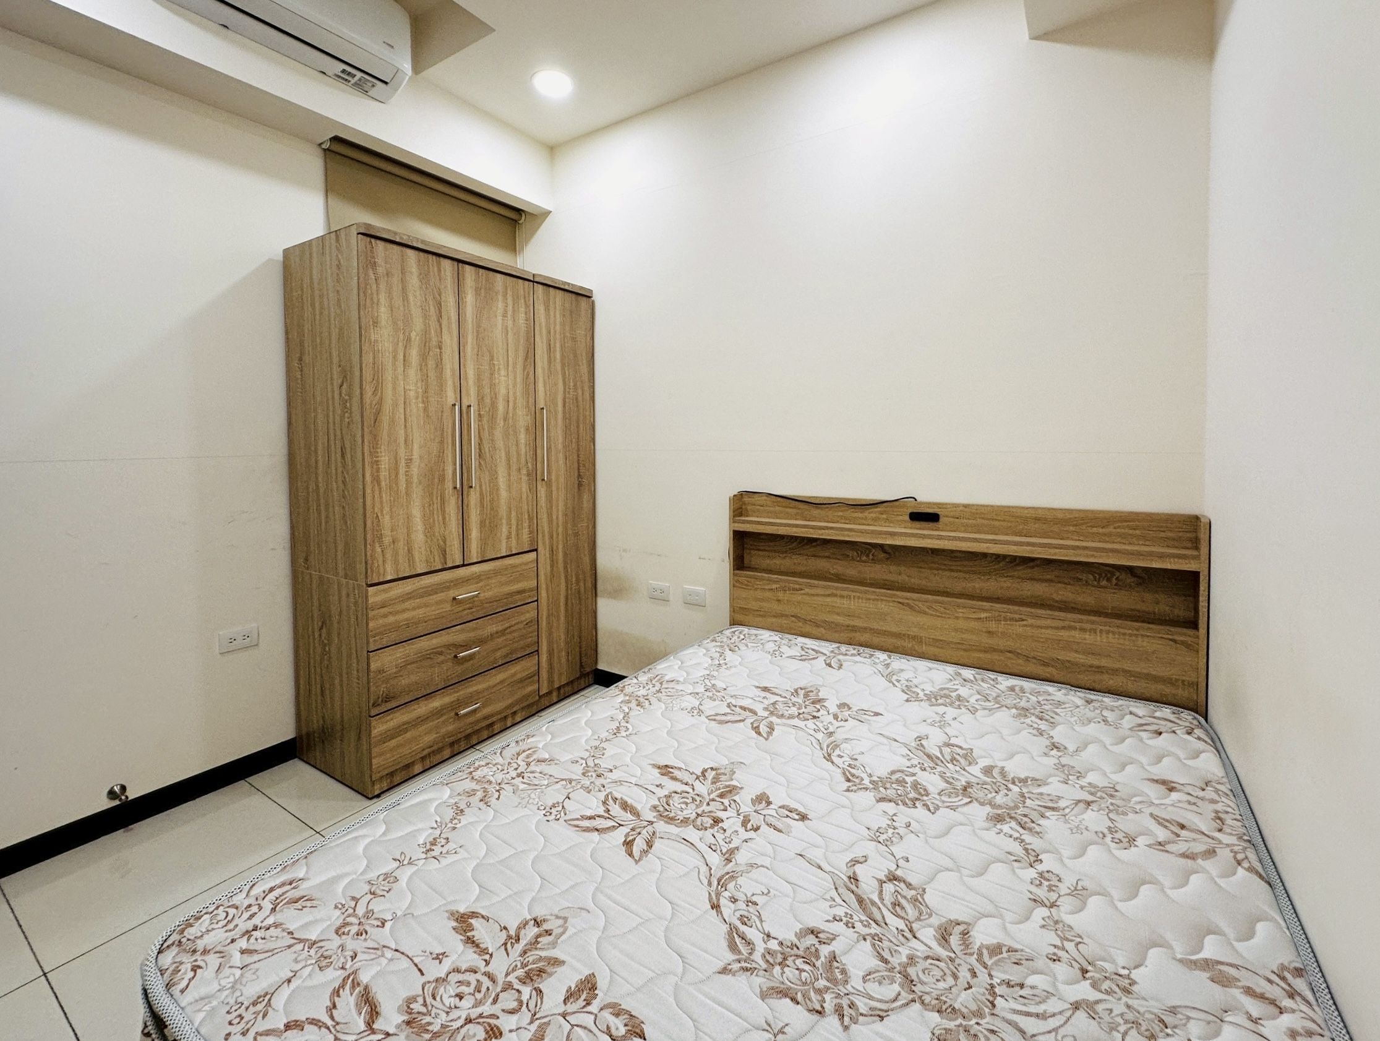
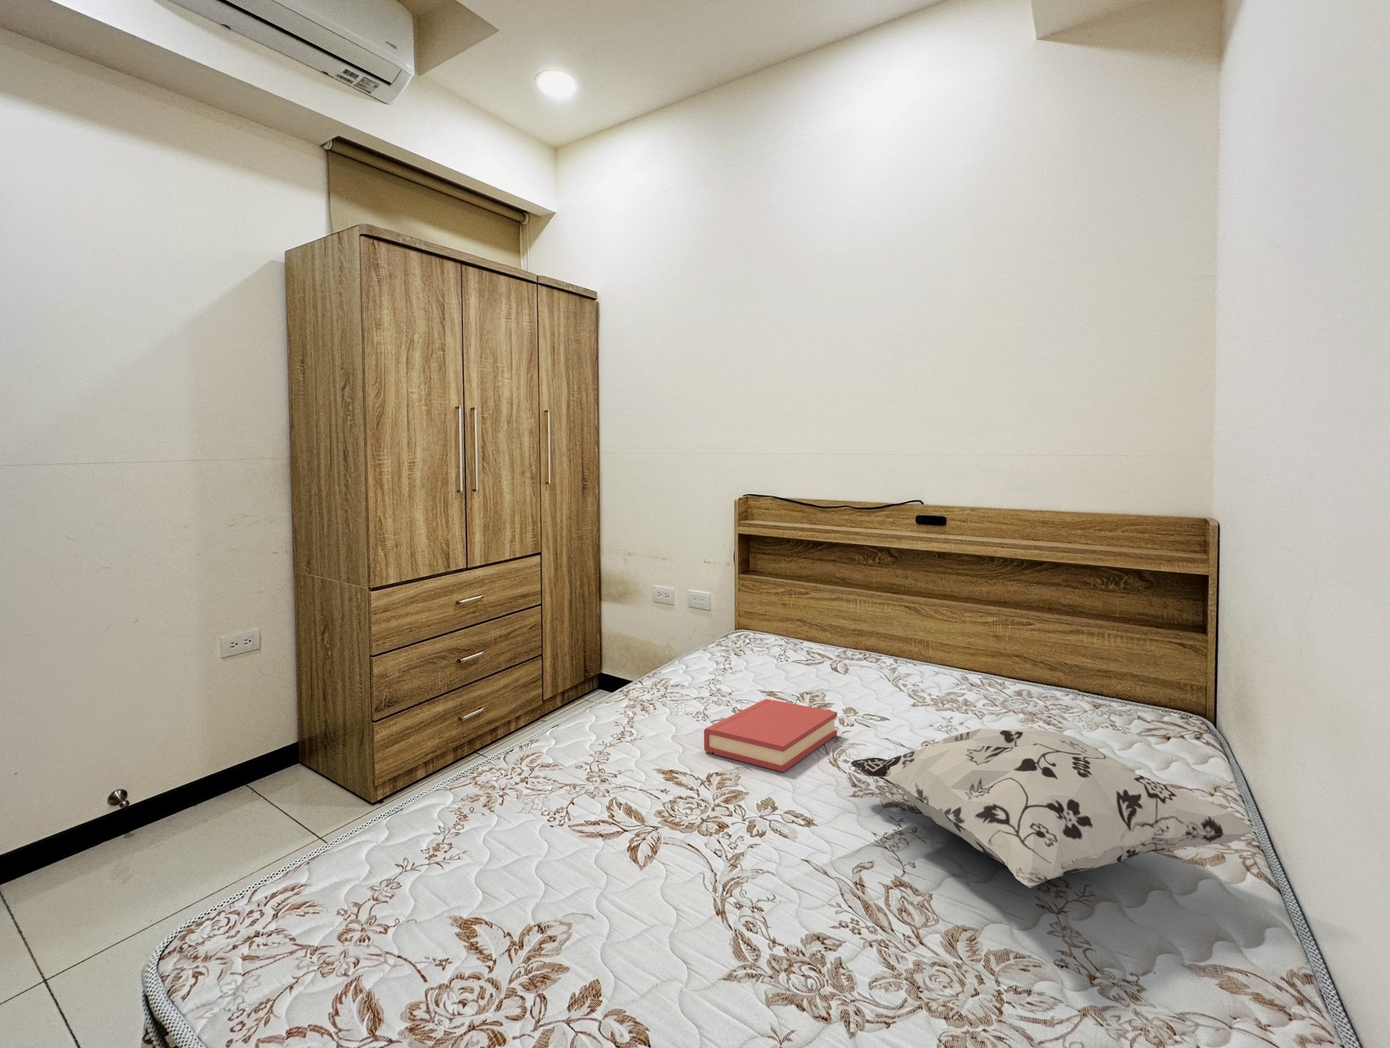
+ hardback book [704,698,838,773]
+ decorative pillow [849,728,1259,888]
